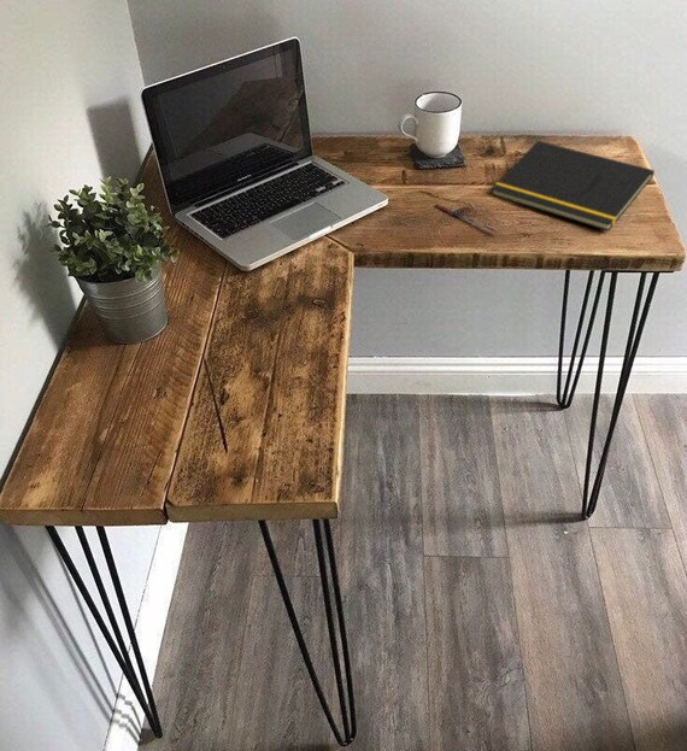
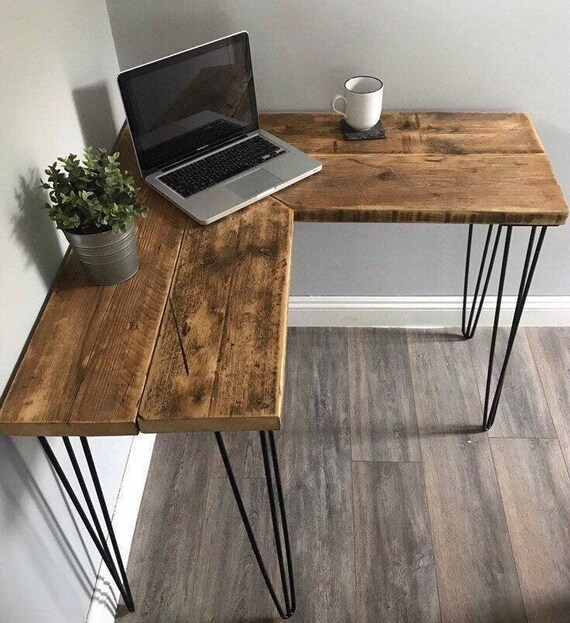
- notepad [491,140,656,233]
- pen [434,204,499,234]
